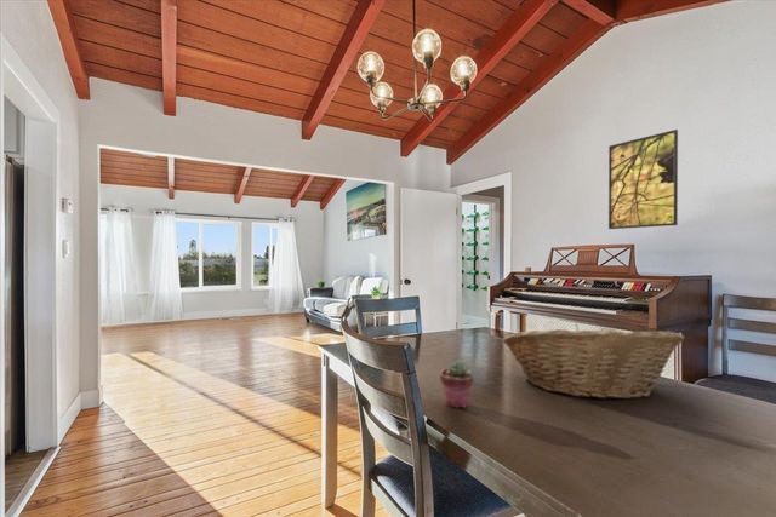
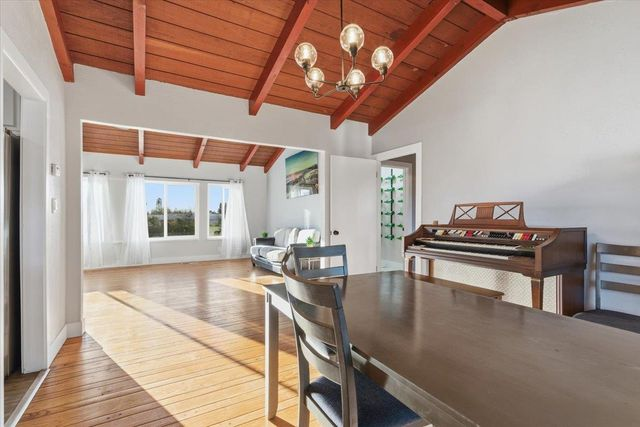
- potted succulent [439,360,474,409]
- fruit basket [501,323,685,401]
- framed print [607,128,679,230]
